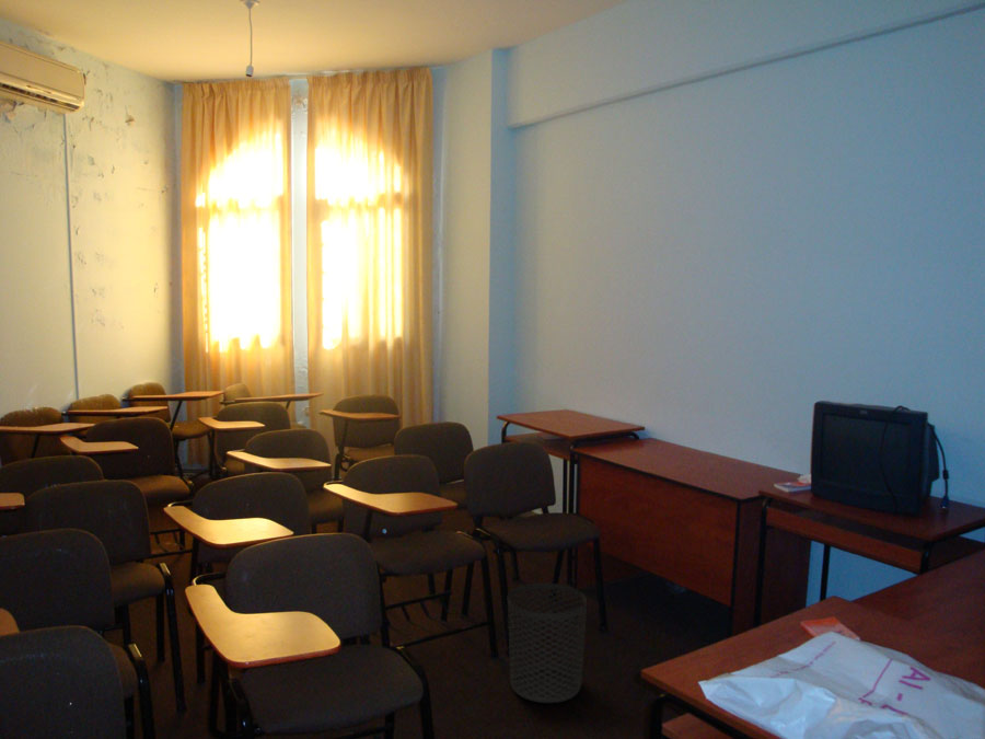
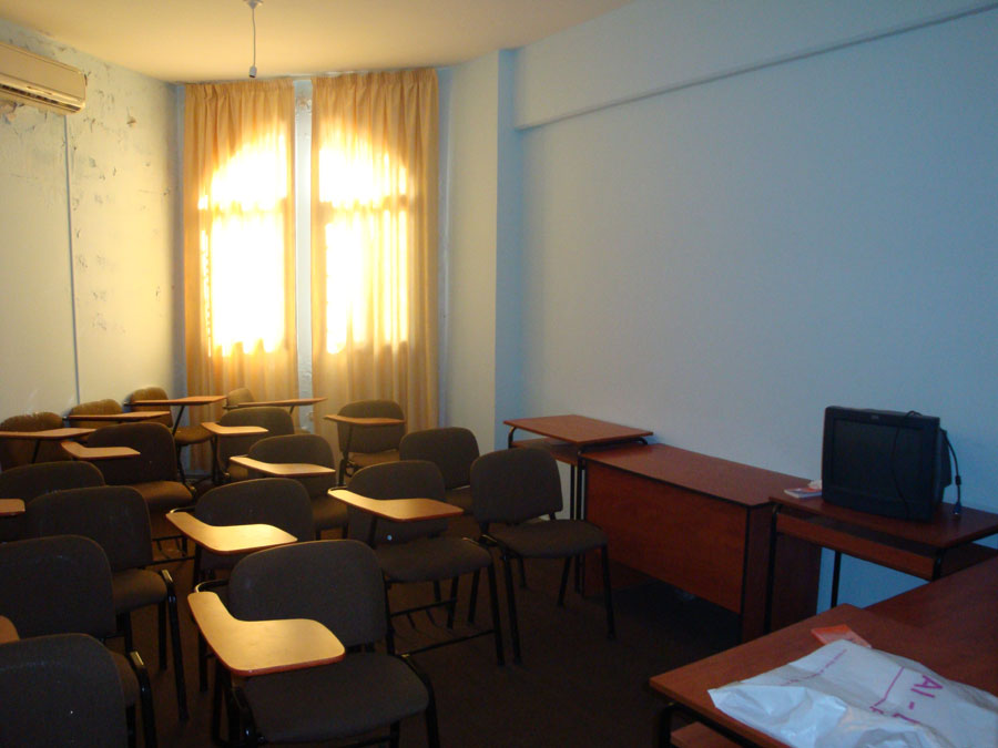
- waste bin [507,582,588,704]
